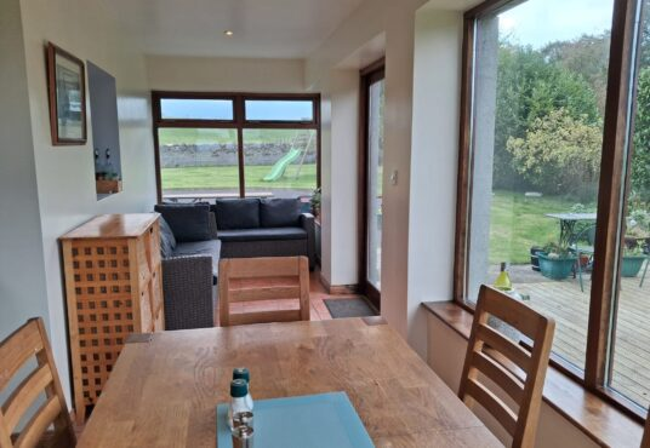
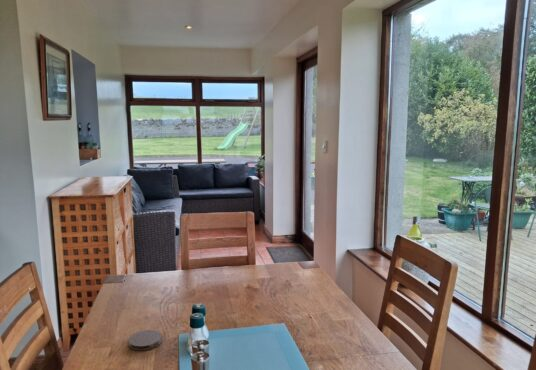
+ coaster [128,329,163,351]
